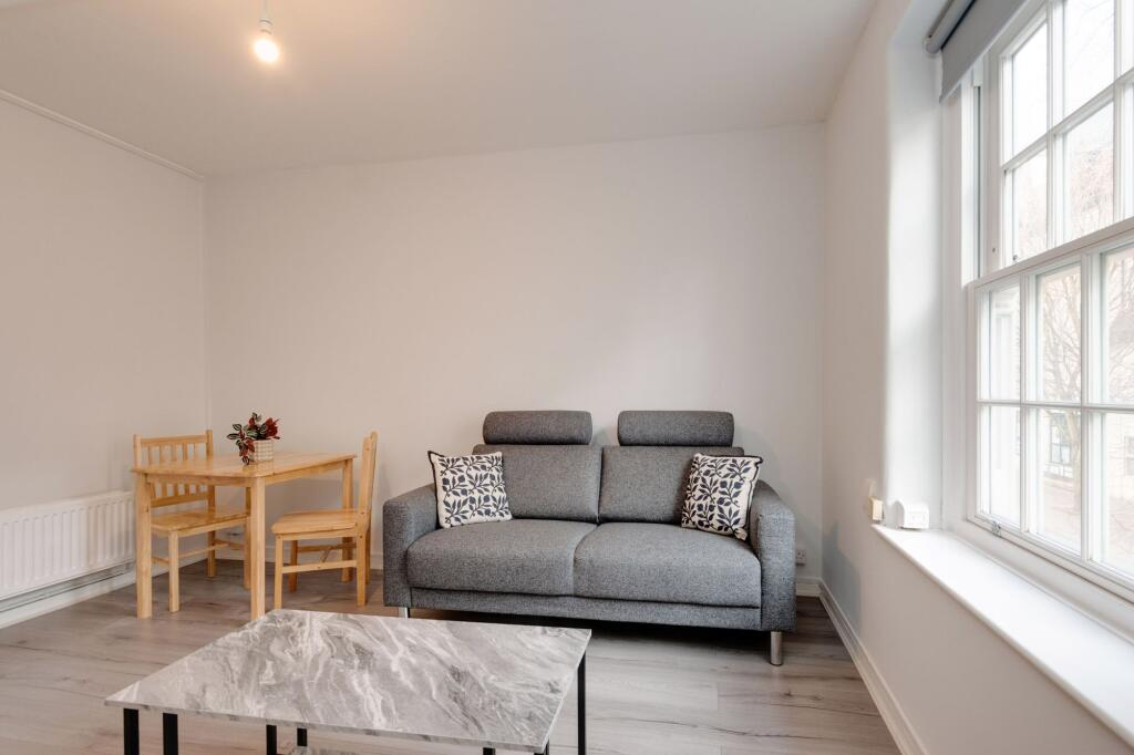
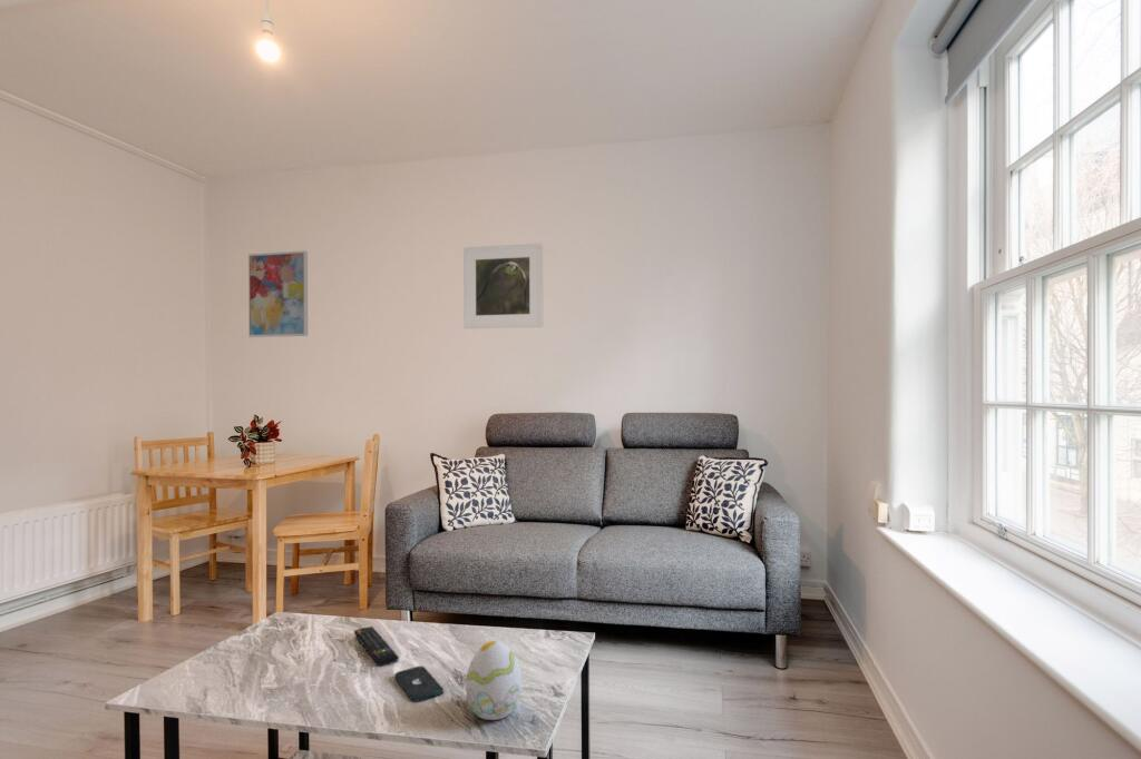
+ wall art [247,249,309,338]
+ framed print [462,243,544,329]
+ remote control [353,625,400,667]
+ smartphone [393,664,445,703]
+ decorative egg [465,640,524,721]
